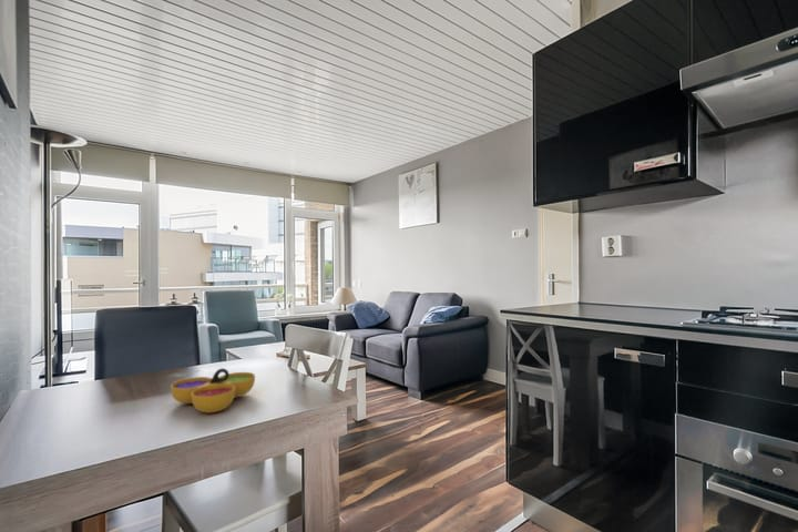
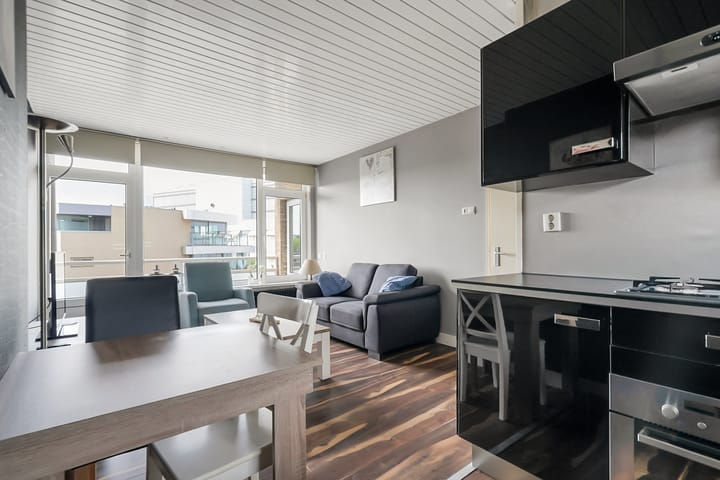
- decorative bowl [170,367,256,415]
